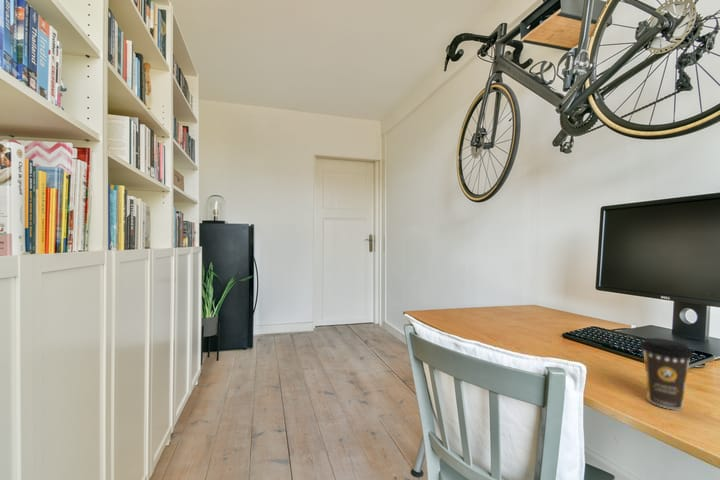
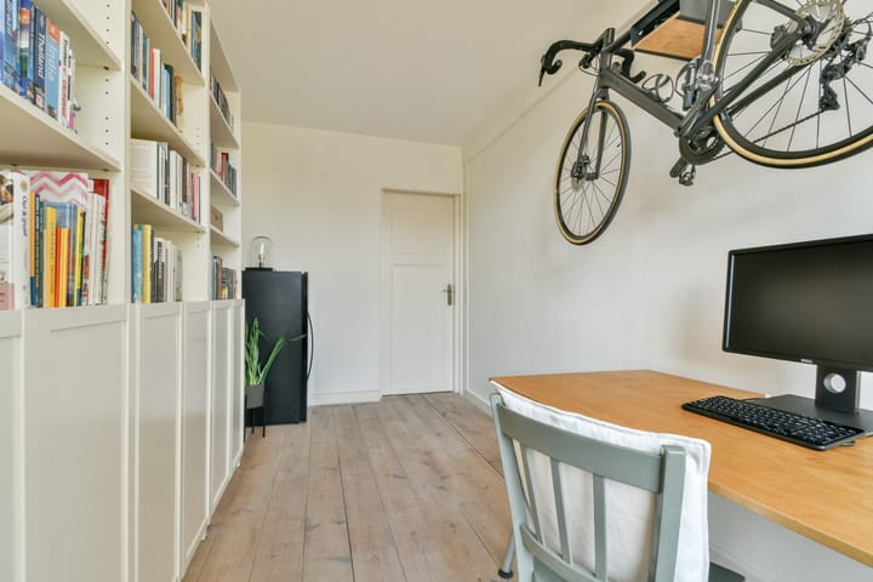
- coffee cup [639,337,694,410]
